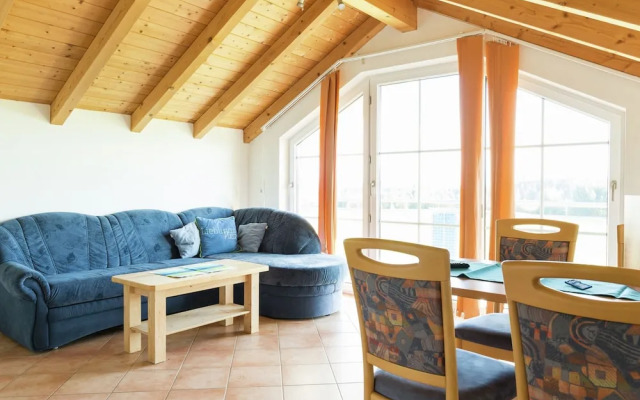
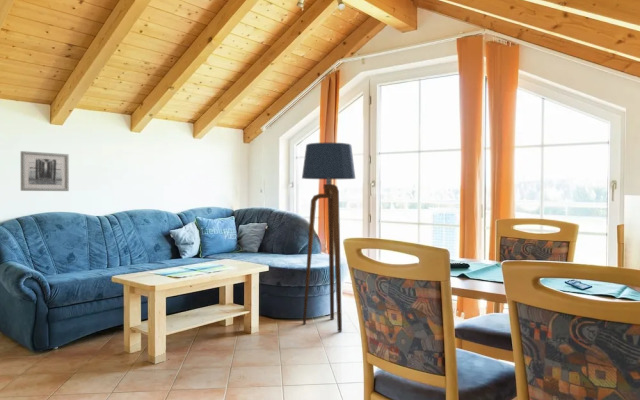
+ wall art [20,150,70,192]
+ floor lamp [301,141,356,333]
